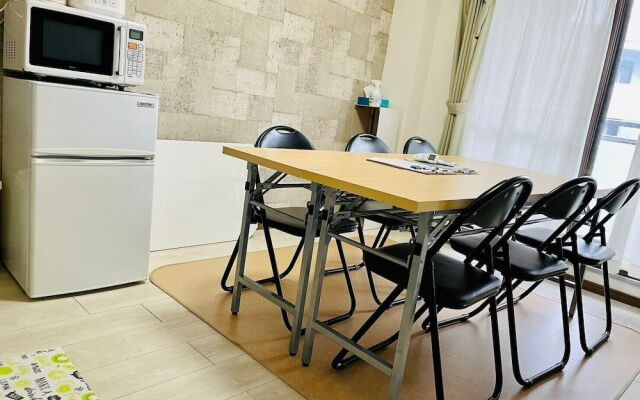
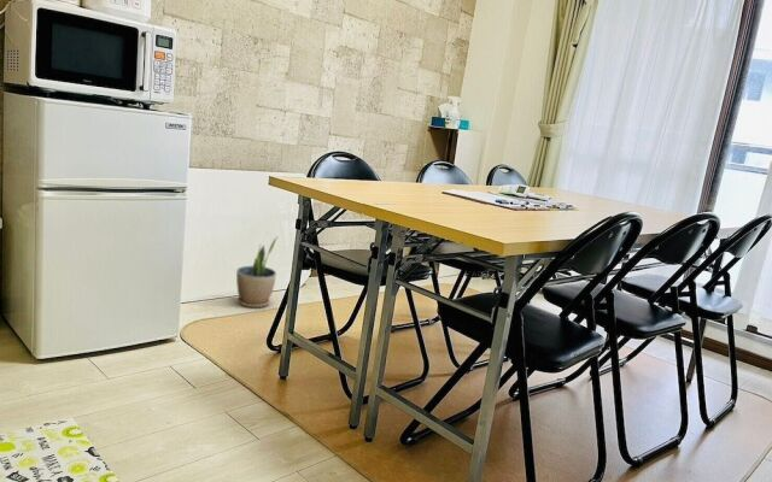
+ potted plant [235,236,279,308]
